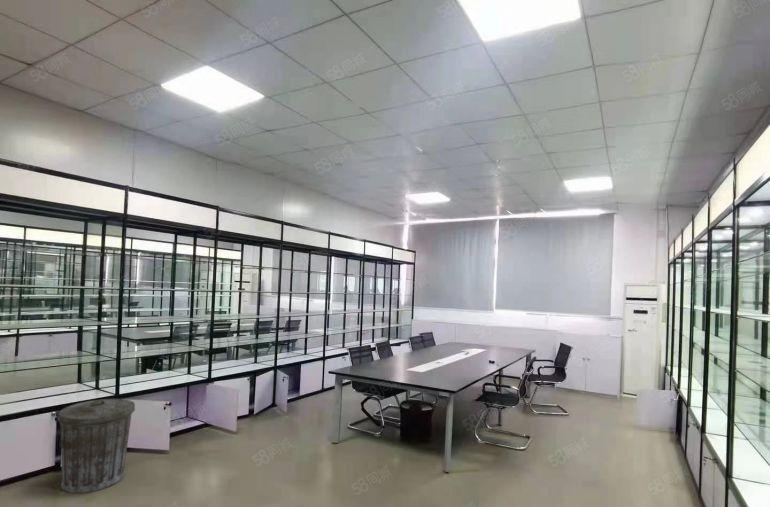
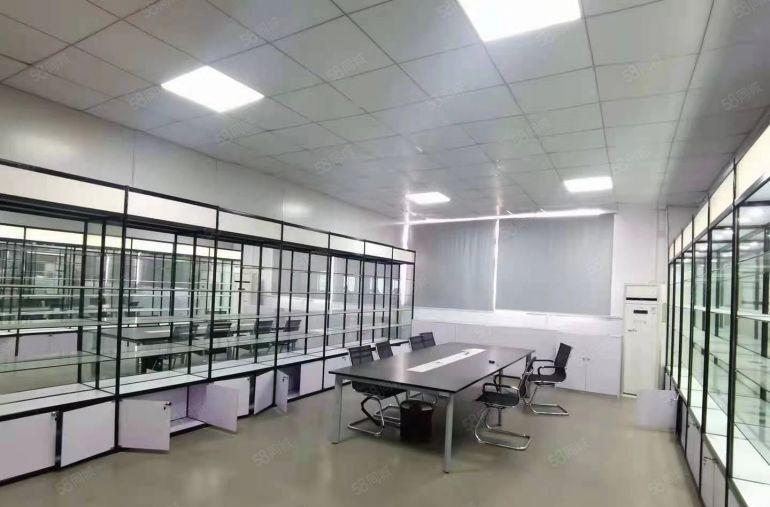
- trash can [56,398,136,494]
